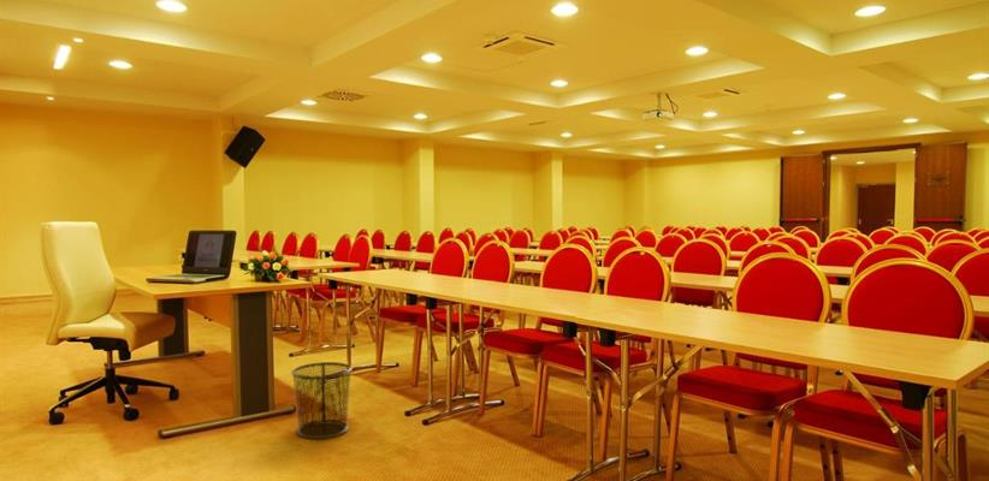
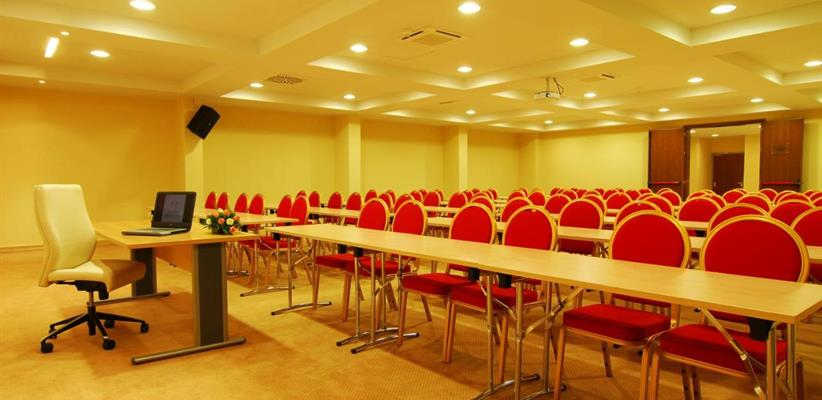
- waste bin [290,361,354,440]
